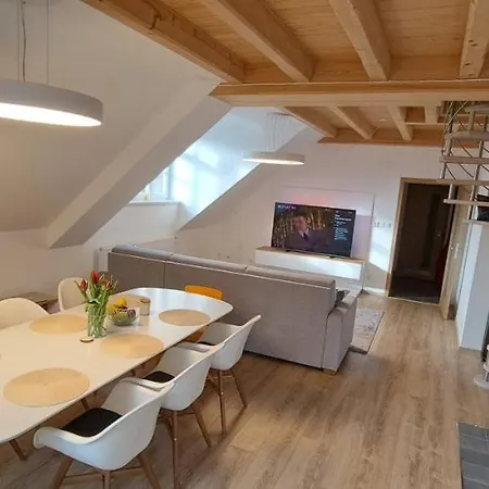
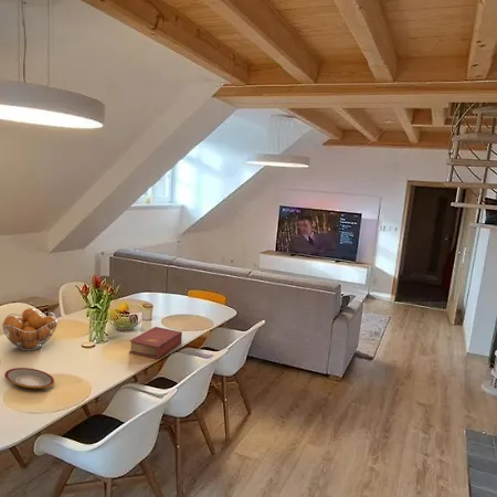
+ fruit basket [1,307,59,351]
+ book [128,326,183,360]
+ plate [3,367,55,389]
